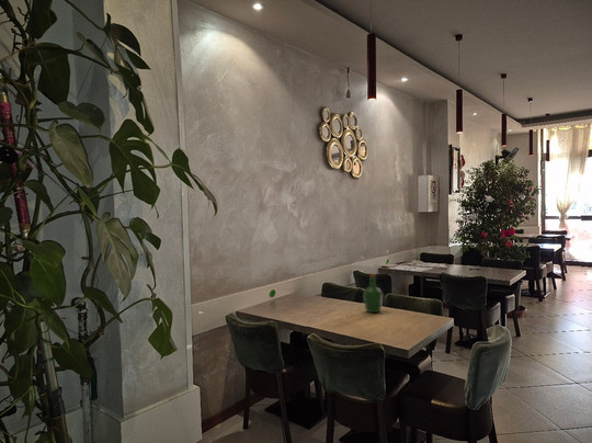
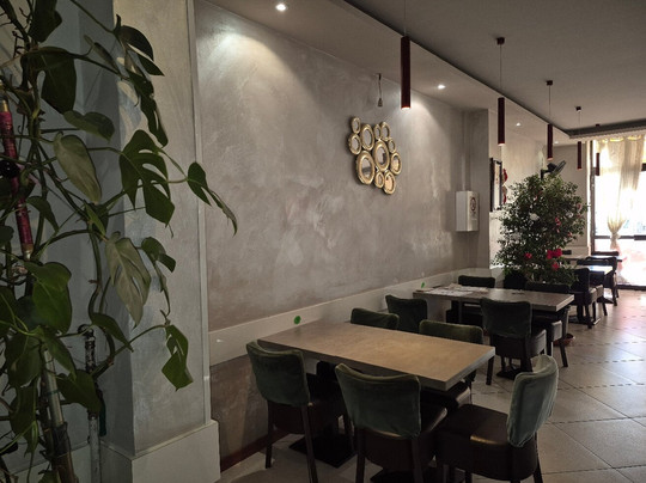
- wine bottle [363,273,384,314]
